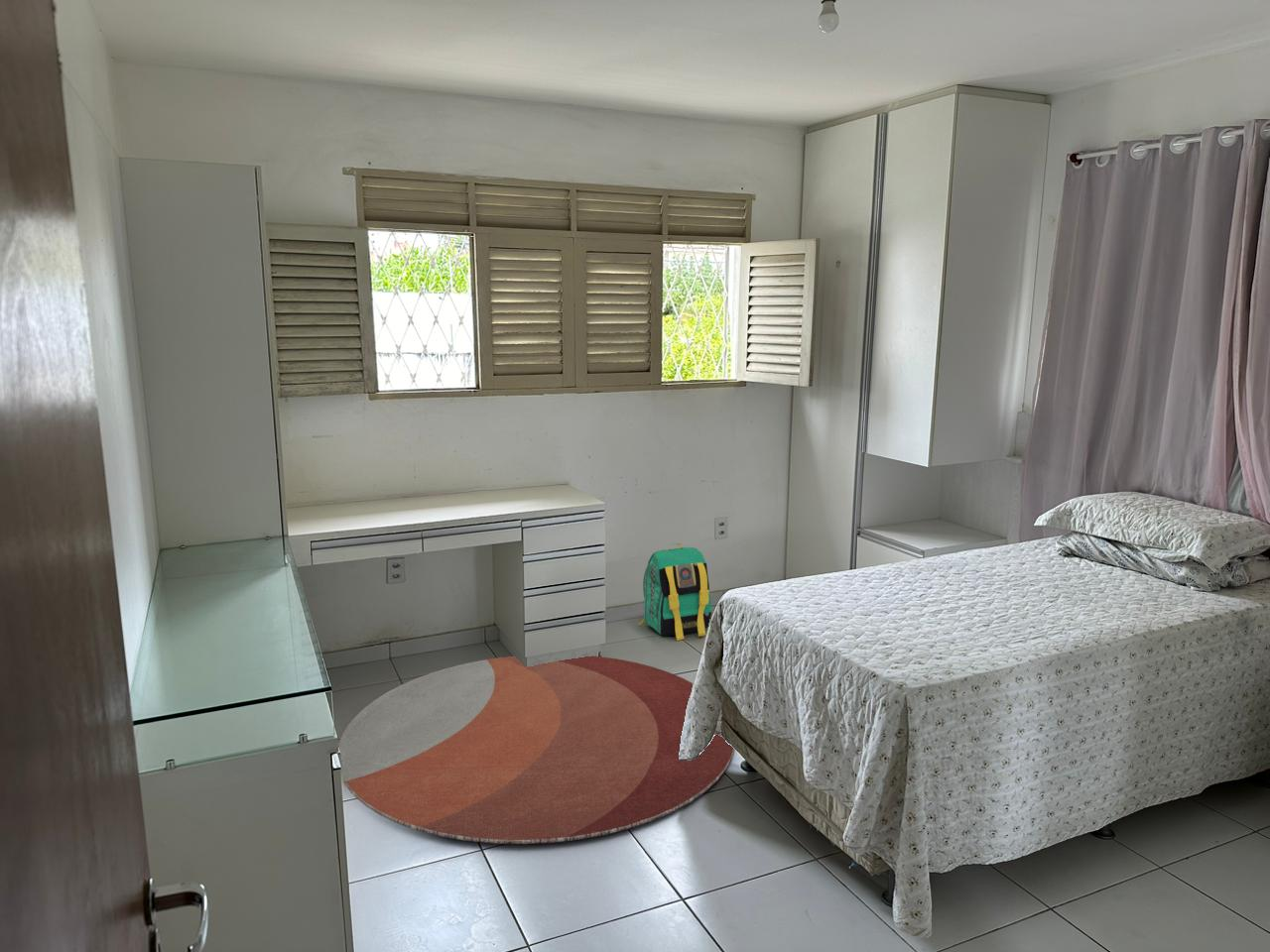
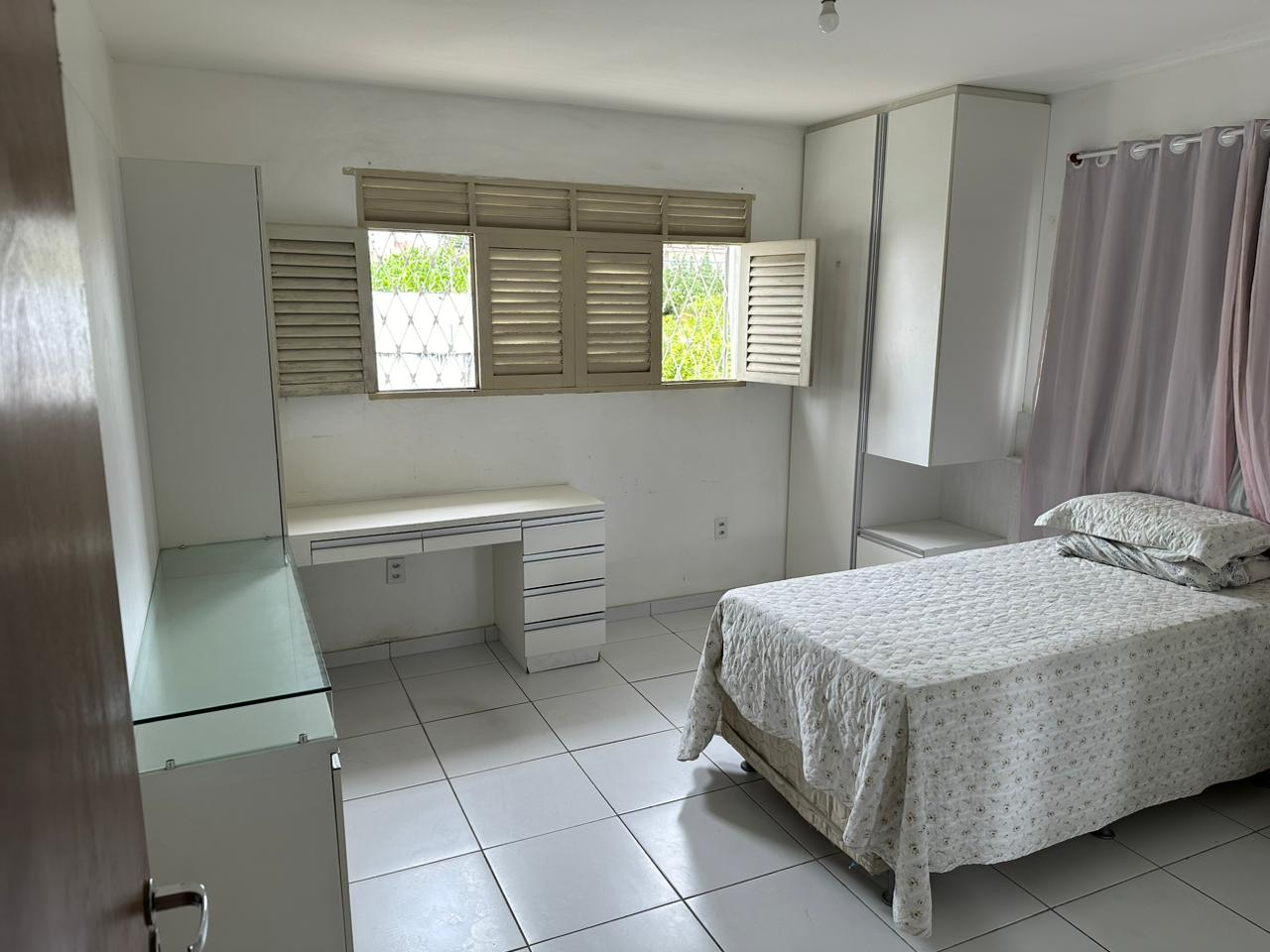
- backpack [638,542,713,642]
- rug [338,654,735,845]
